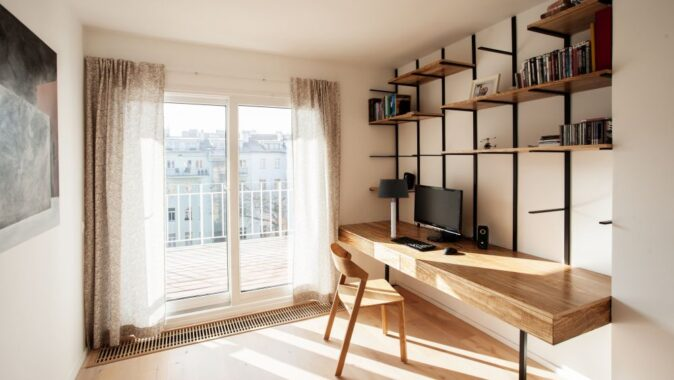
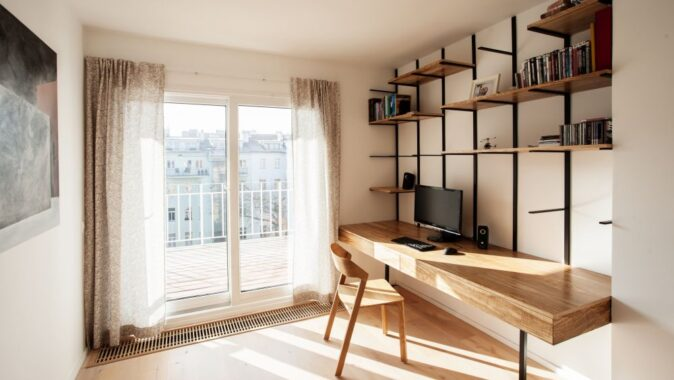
- table lamp [376,178,411,239]
